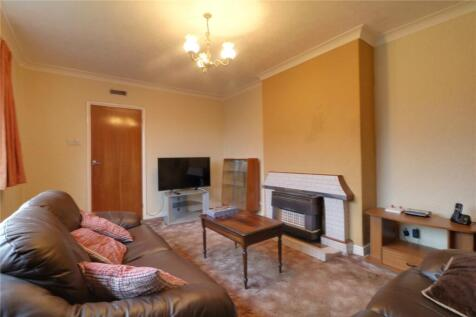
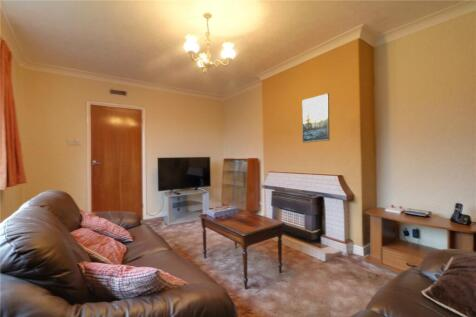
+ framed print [301,92,330,144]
